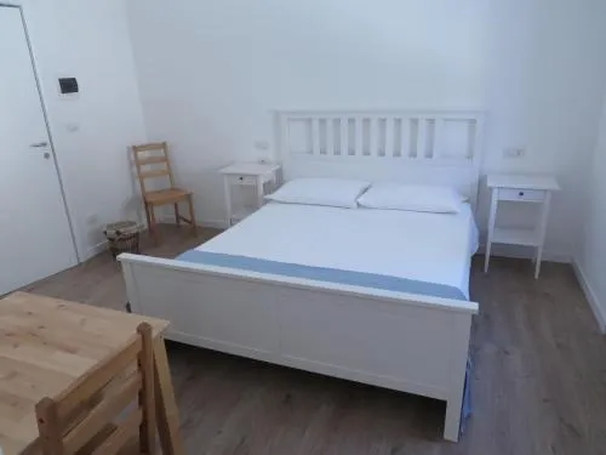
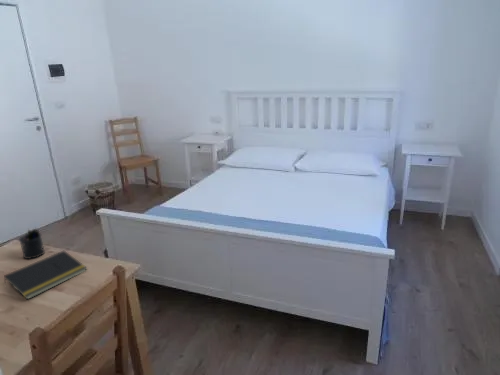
+ pen holder [18,226,46,260]
+ notepad [3,250,88,300]
